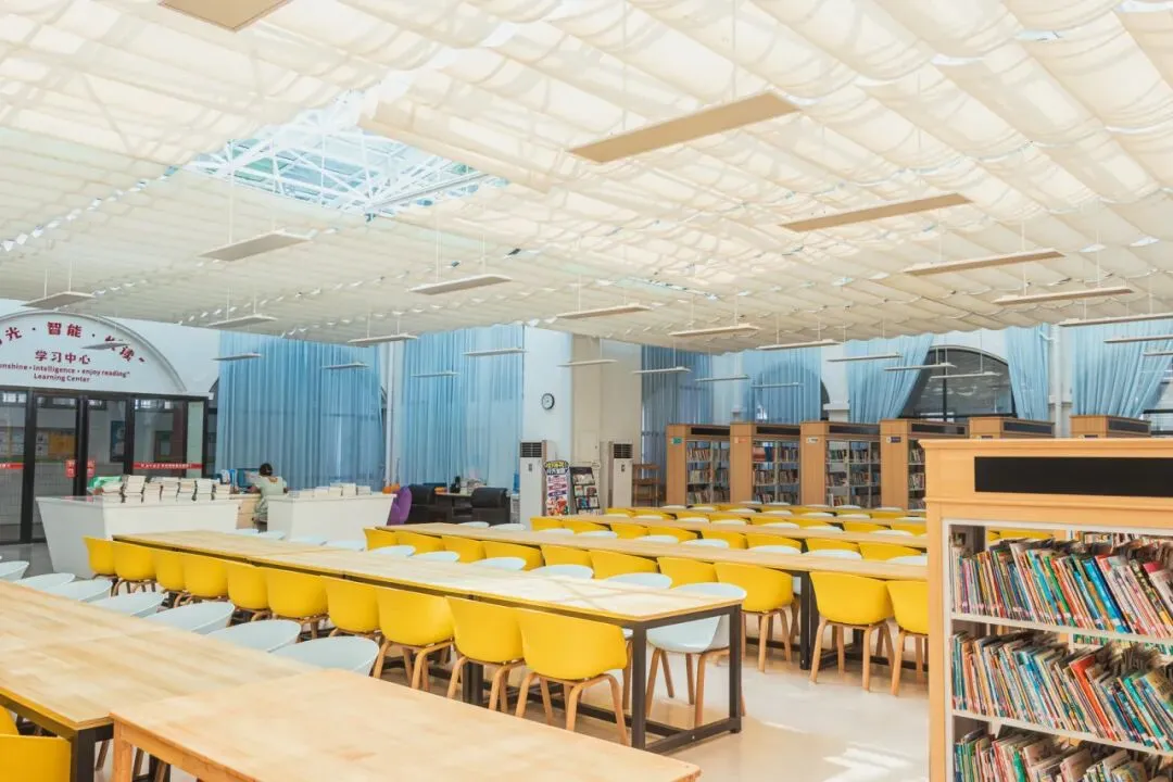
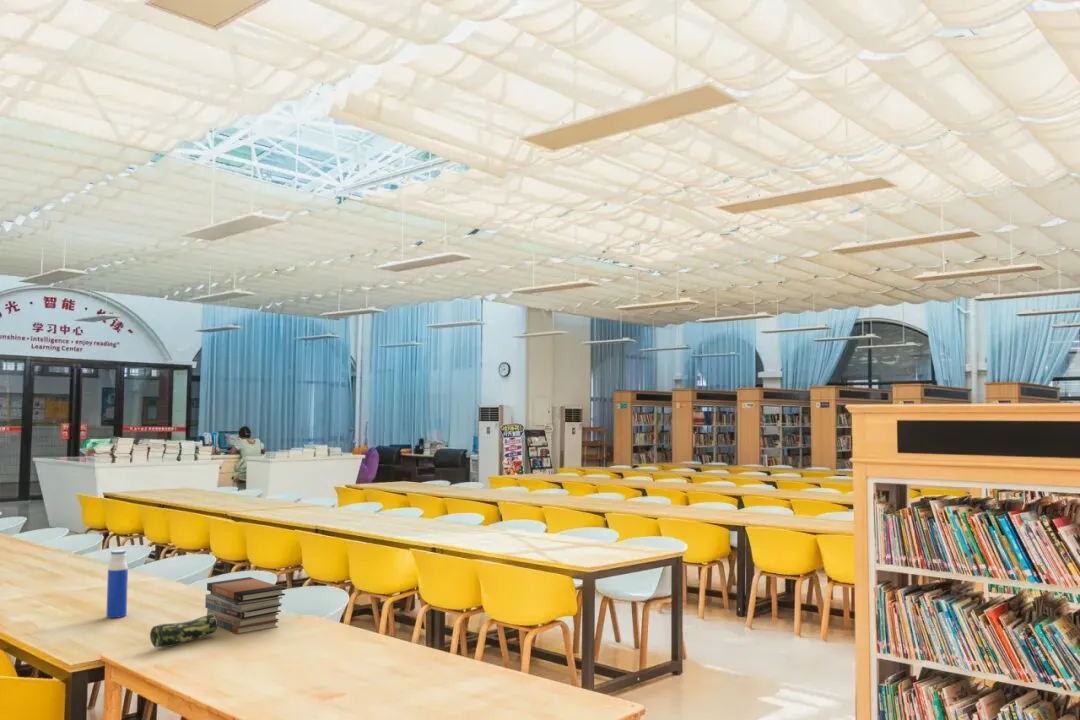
+ pencil case [149,613,218,648]
+ water bottle [105,549,129,619]
+ book stack [204,576,286,636]
